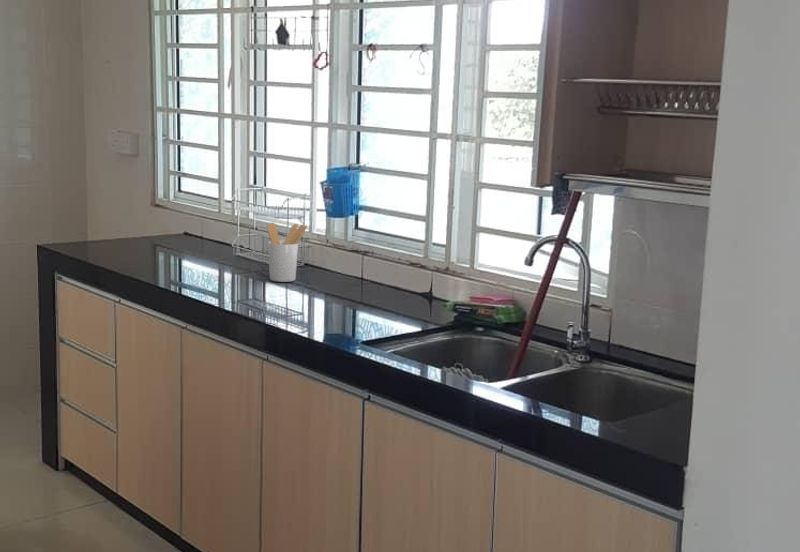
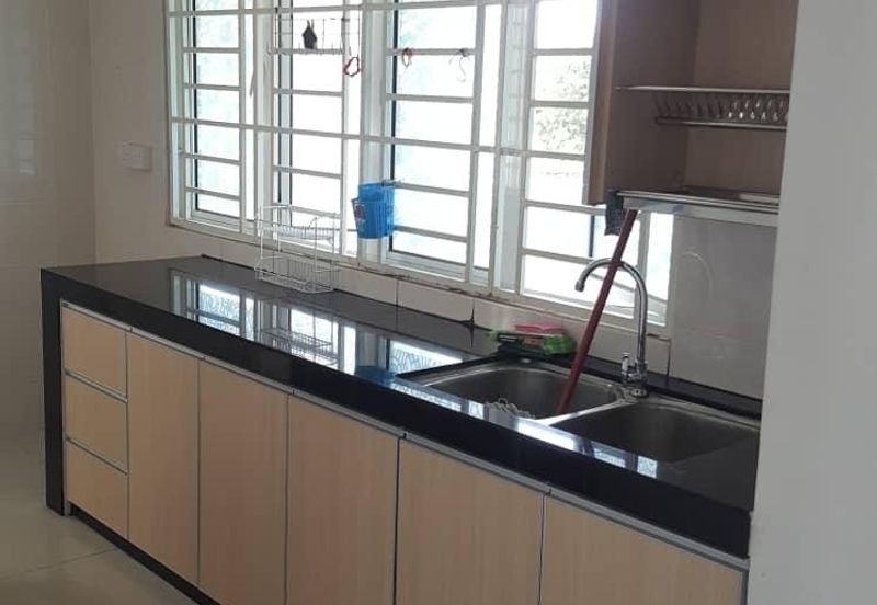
- utensil holder [266,221,308,283]
